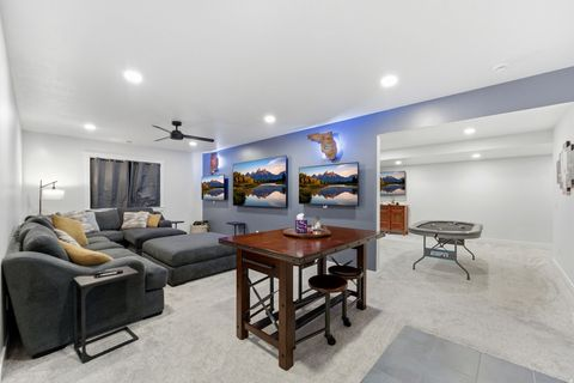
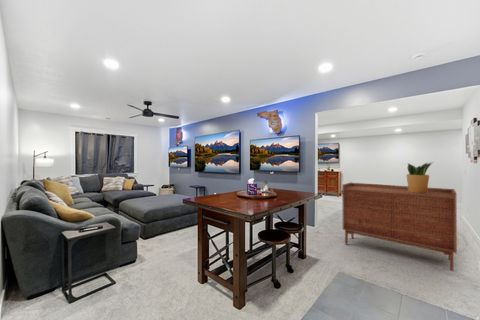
+ potted plant [405,161,434,194]
+ sideboard [341,181,458,272]
